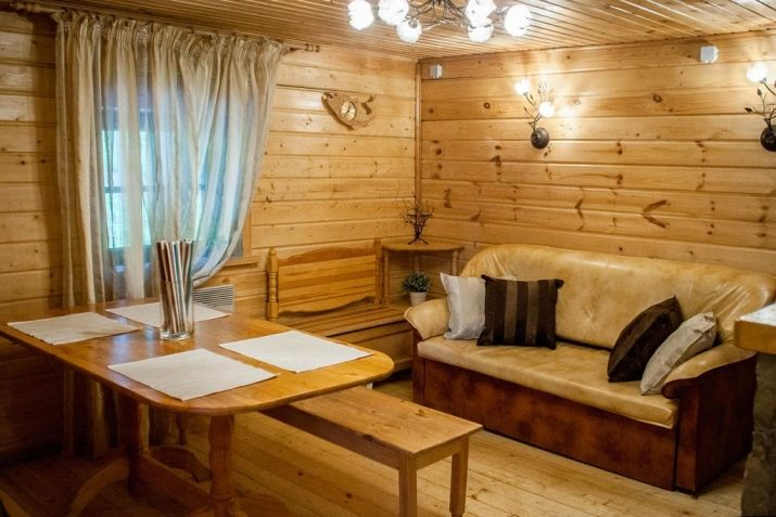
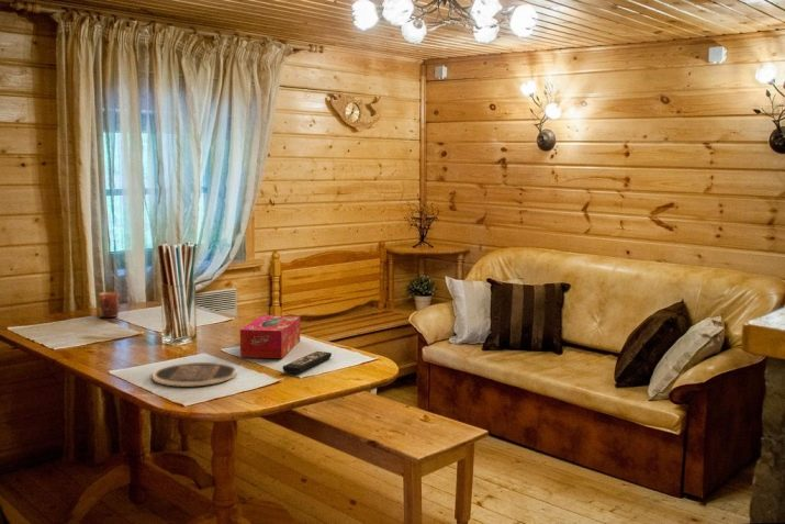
+ tissue box [239,314,301,359]
+ plate [152,361,237,388]
+ remote control [281,350,333,375]
+ mug [98,291,121,319]
